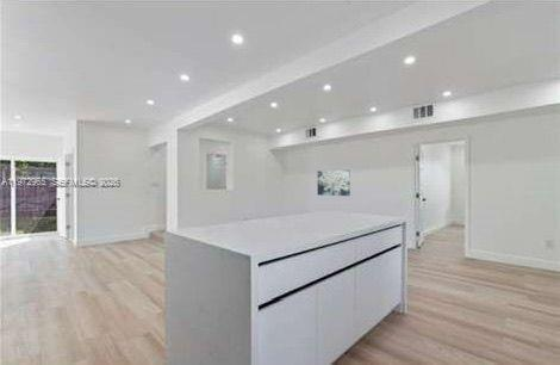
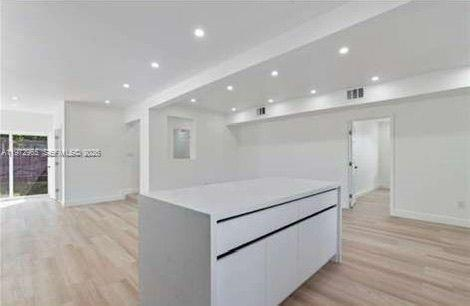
- wall art [316,168,351,197]
